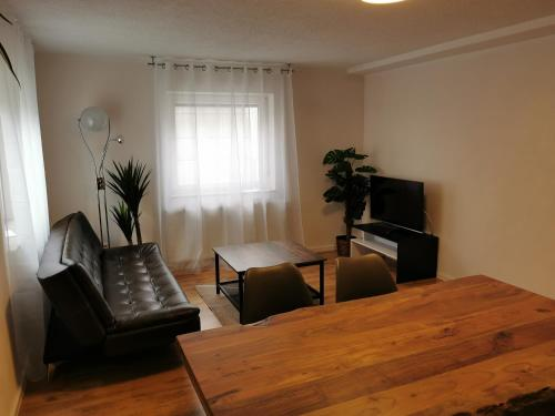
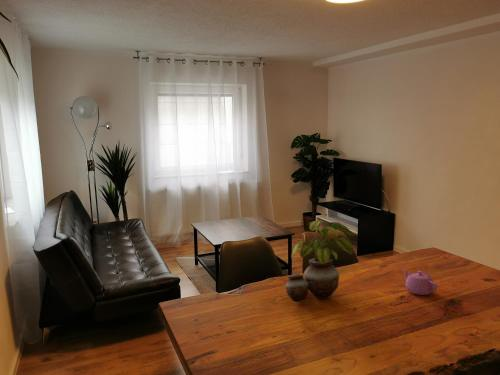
+ potted plant [284,219,355,303]
+ teapot [401,268,439,296]
